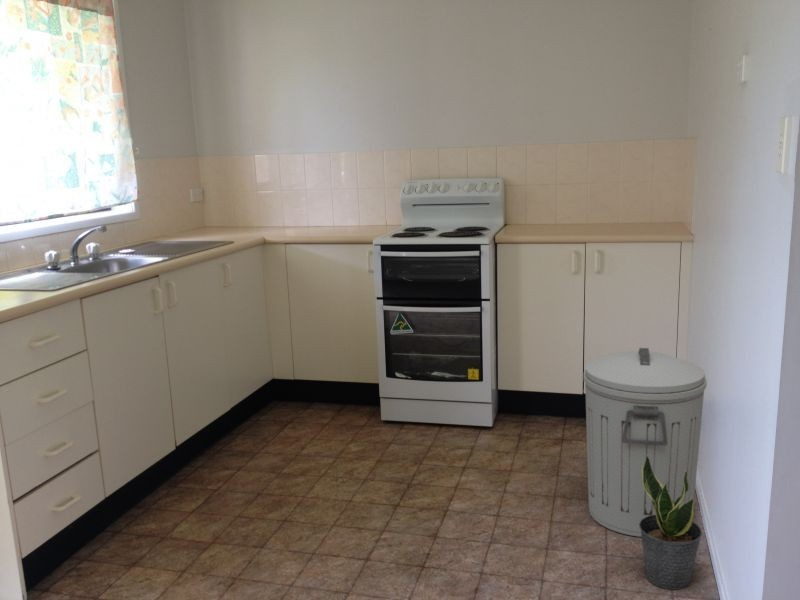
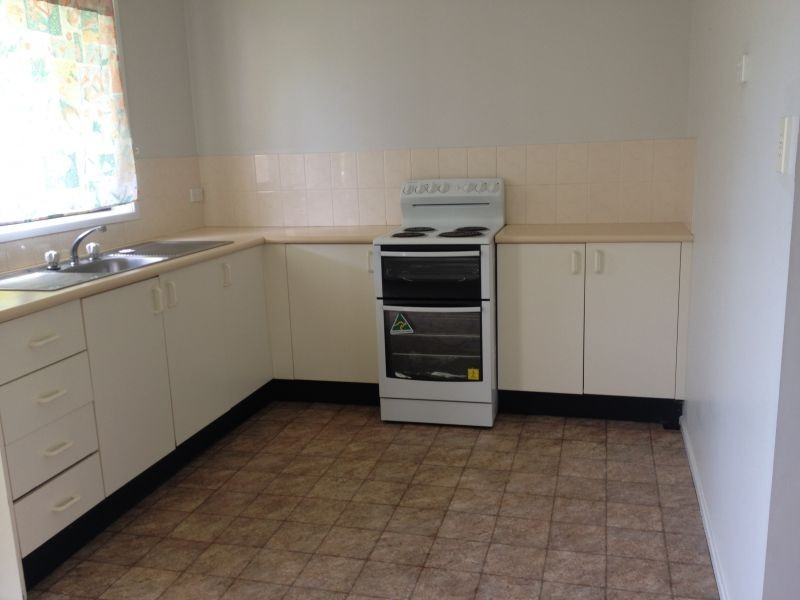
- potted plant [639,455,703,590]
- trash can [583,347,708,538]
